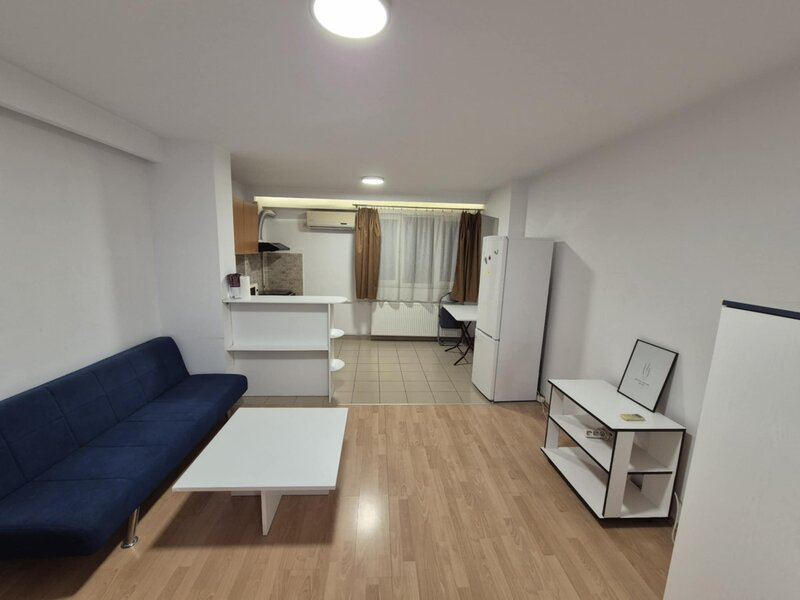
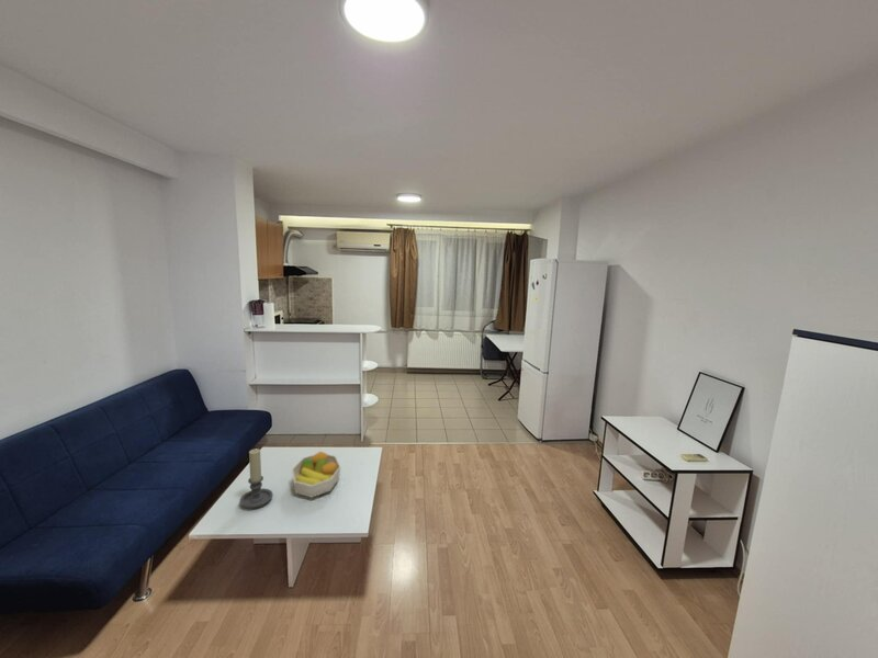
+ fruit bowl [291,451,341,499]
+ candle holder [238,447,273,509]
